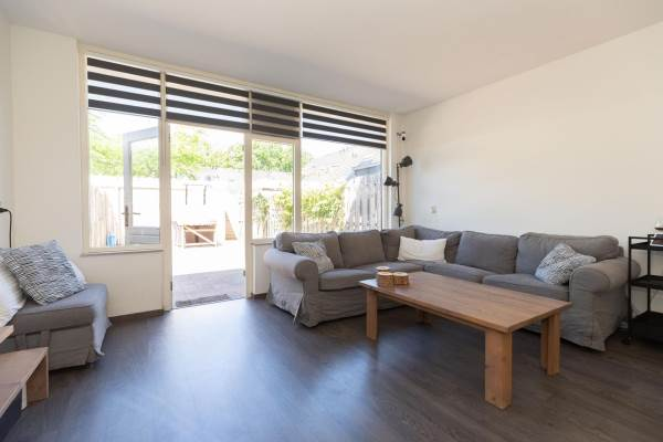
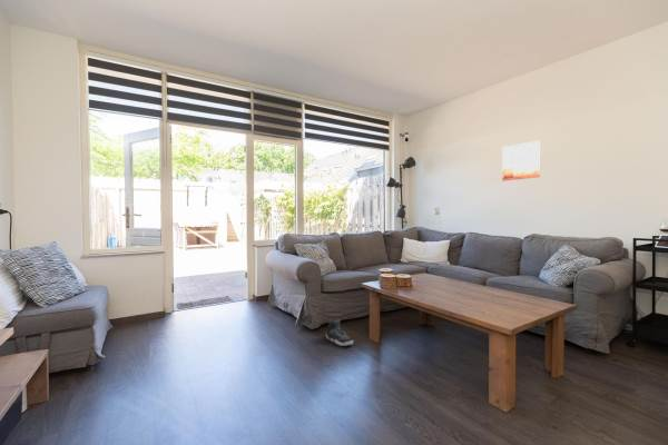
+ wall art [501,139,541,182]
+ sneaker [325,318,354,347]
